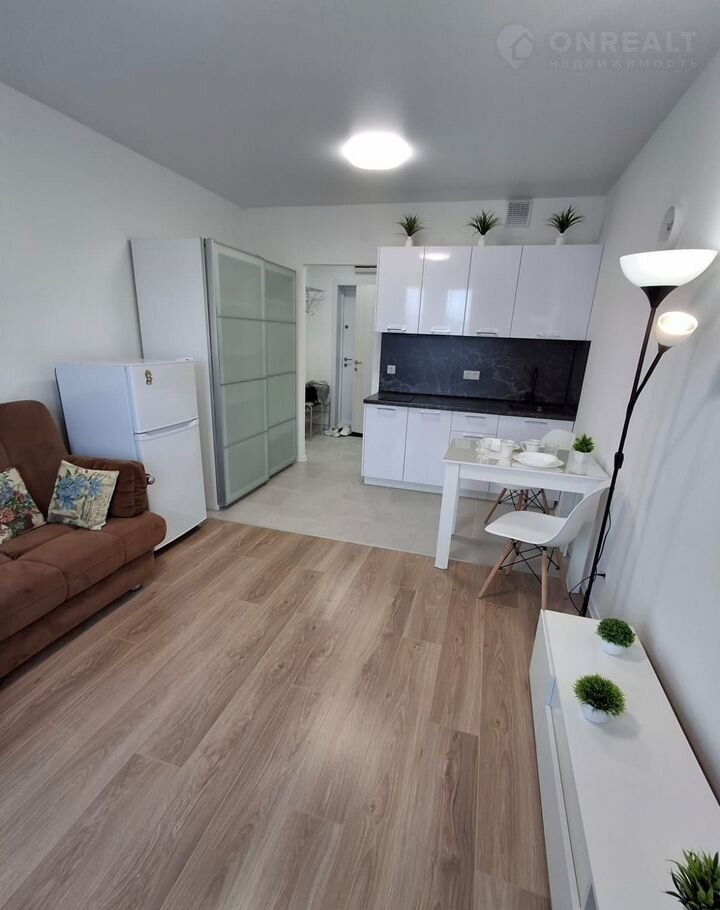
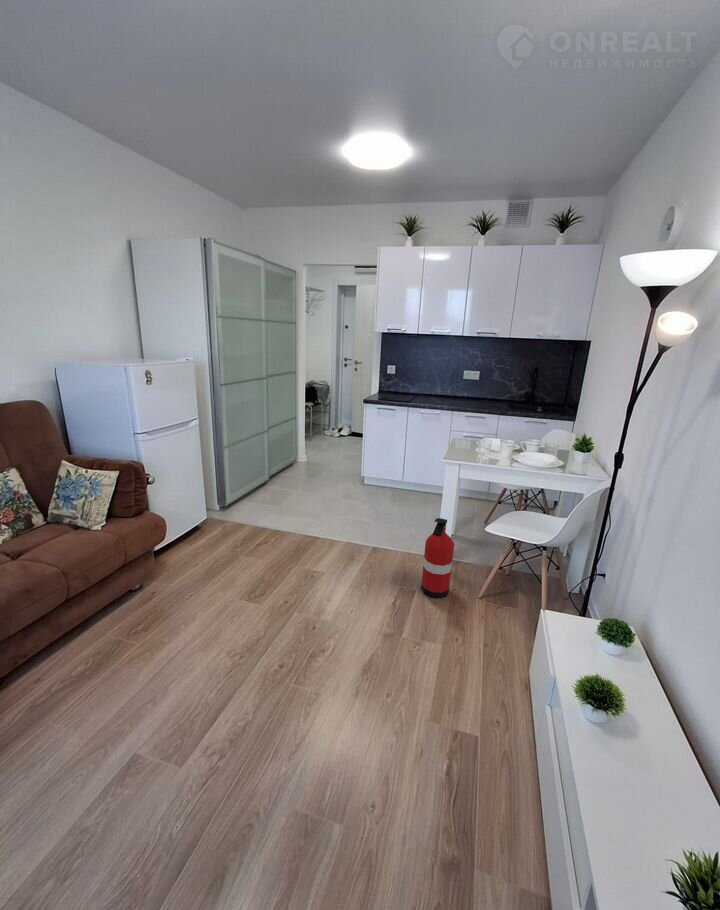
+ fire extinguisher [420,517,455,599]
